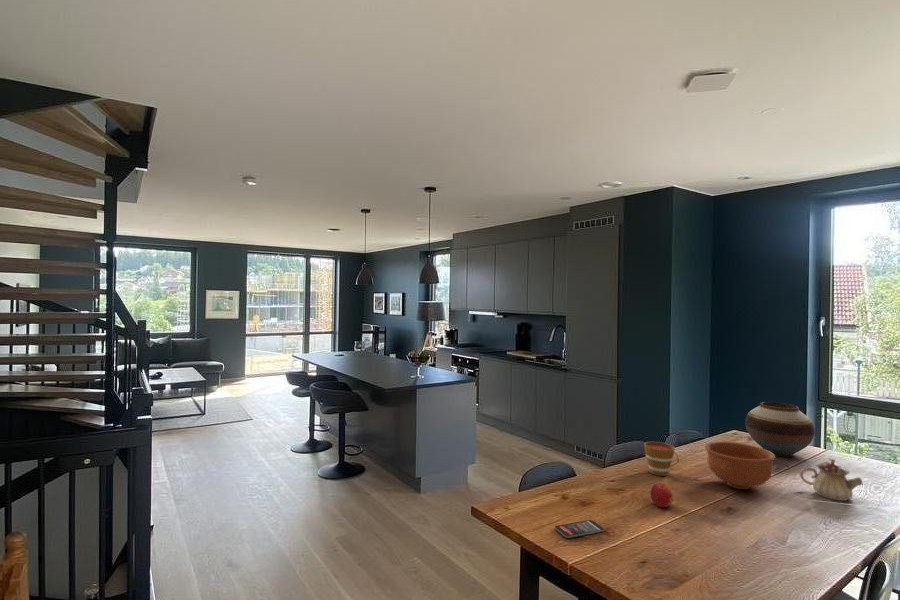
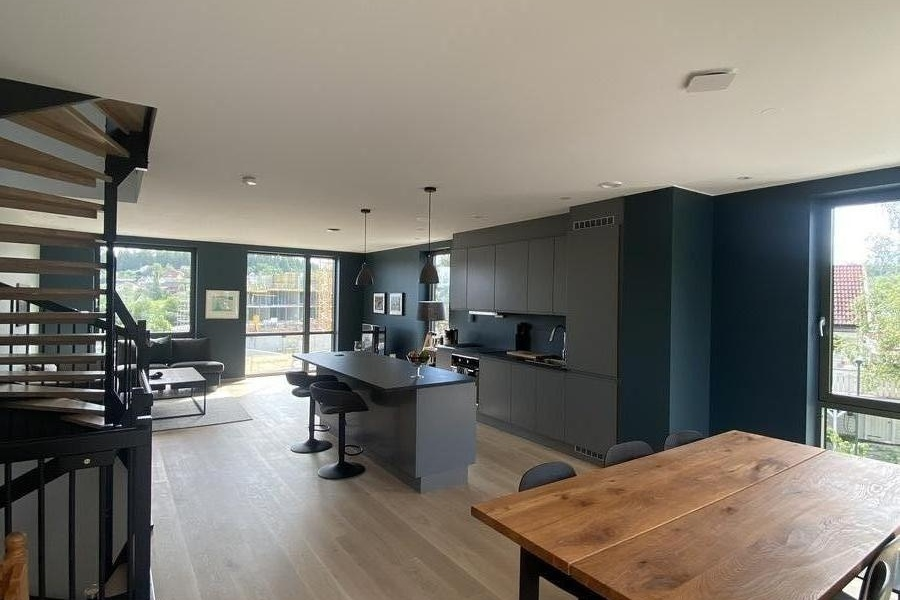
- cup [643,441,680,477]
- smartphone [554,519,605,539]
- teapot [798,457,864,502]
- bowl [704,441,776,490]
- vase [744,401,816,458]
- fruit [650,482,674,508]
